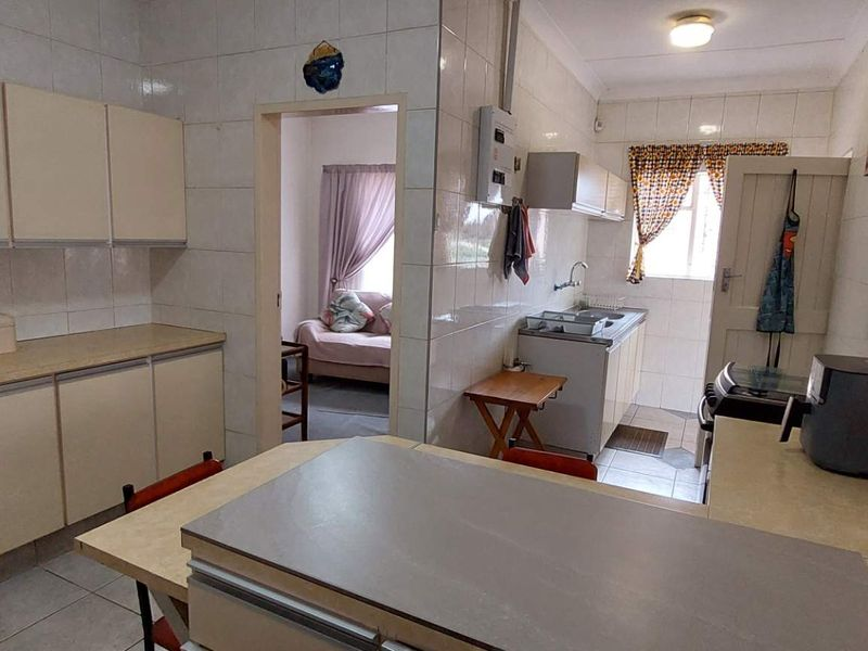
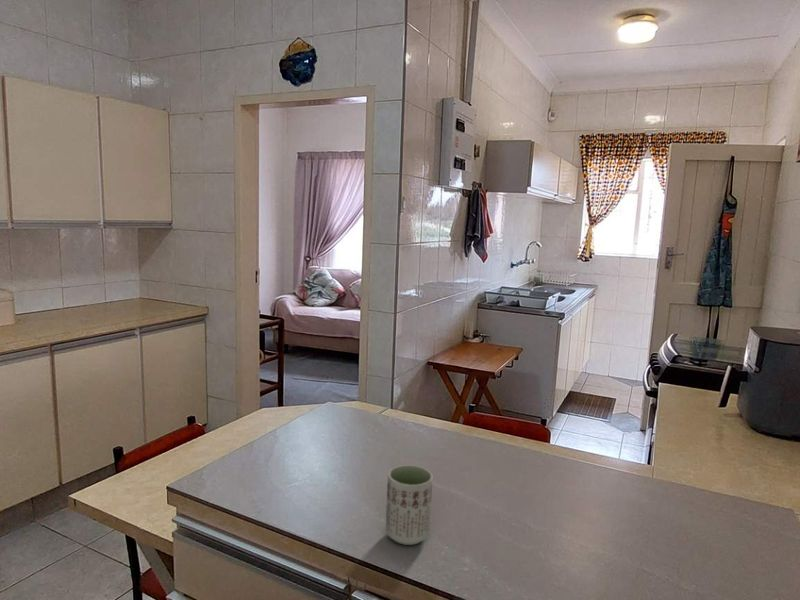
+ cup [385,464,434,546]
